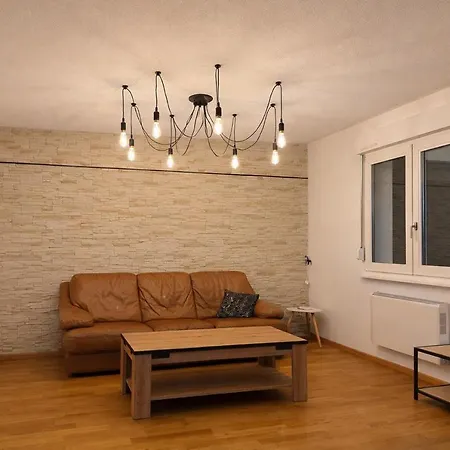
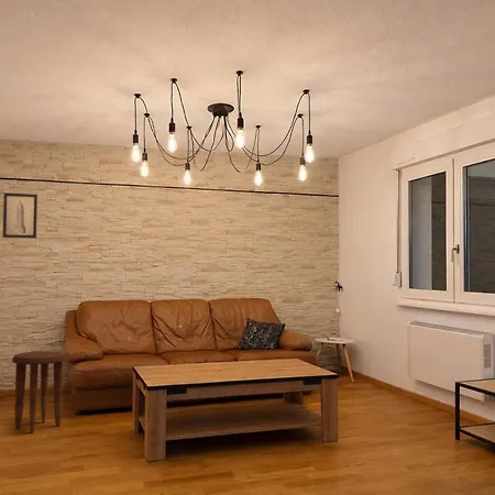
+ side table [11,350,68,433]
+ wall art [2,191,38,240]
